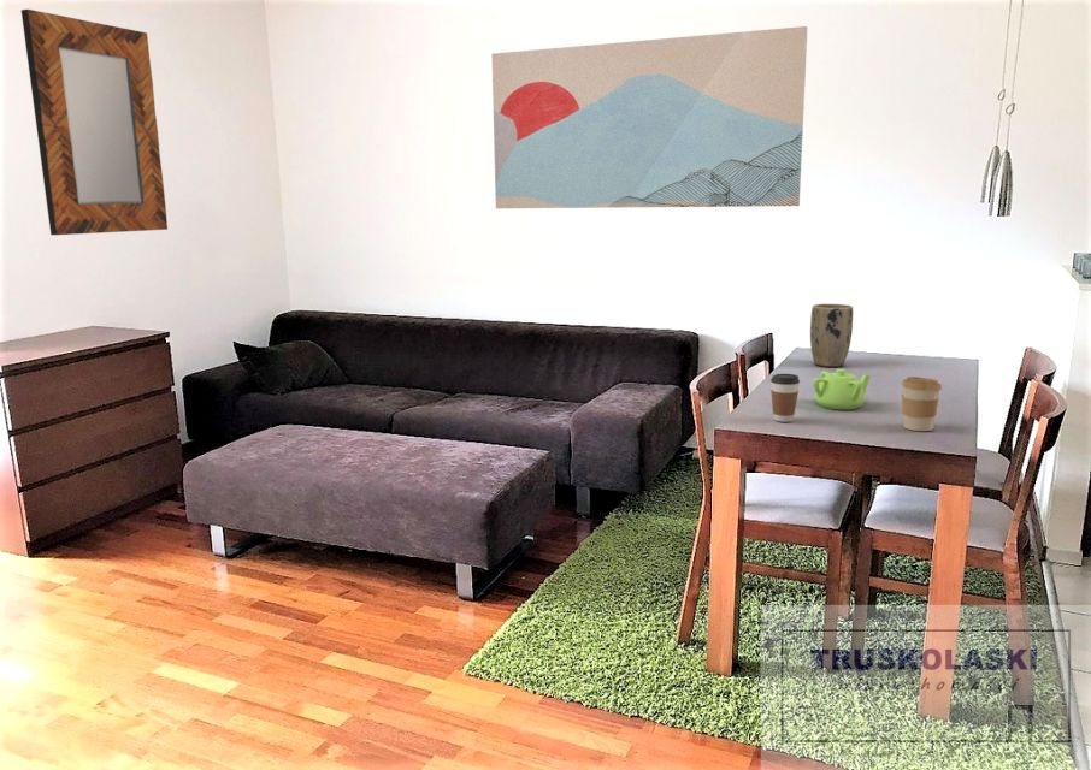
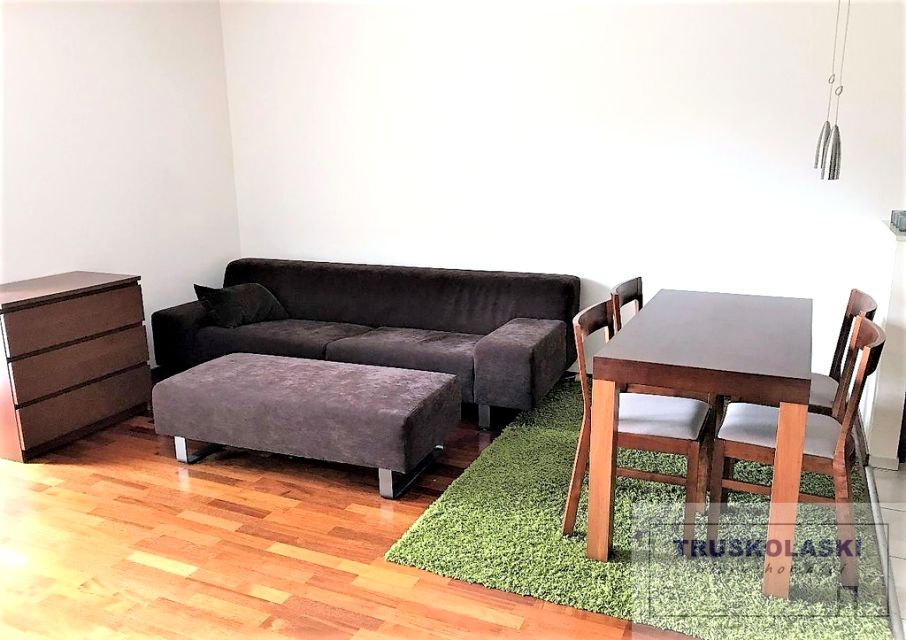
- home mirror [20,8,169,236]
- wall art [490,25,809,209]
- coffee cup [901,375,943,432]
- teapot [812,368,871,411]
- coffee cup [769,373,801,424]
- plant pot [809,303,854,368]
